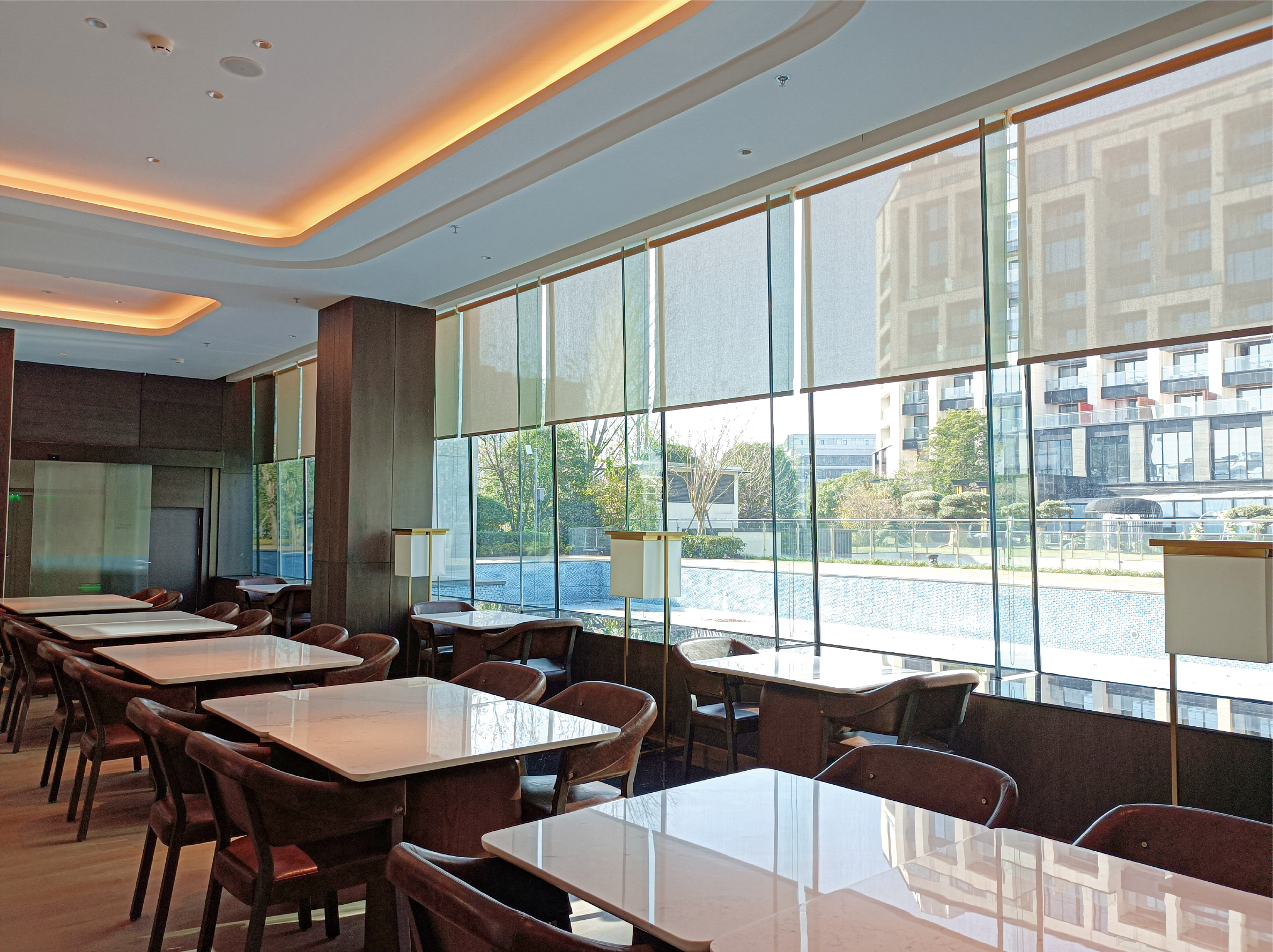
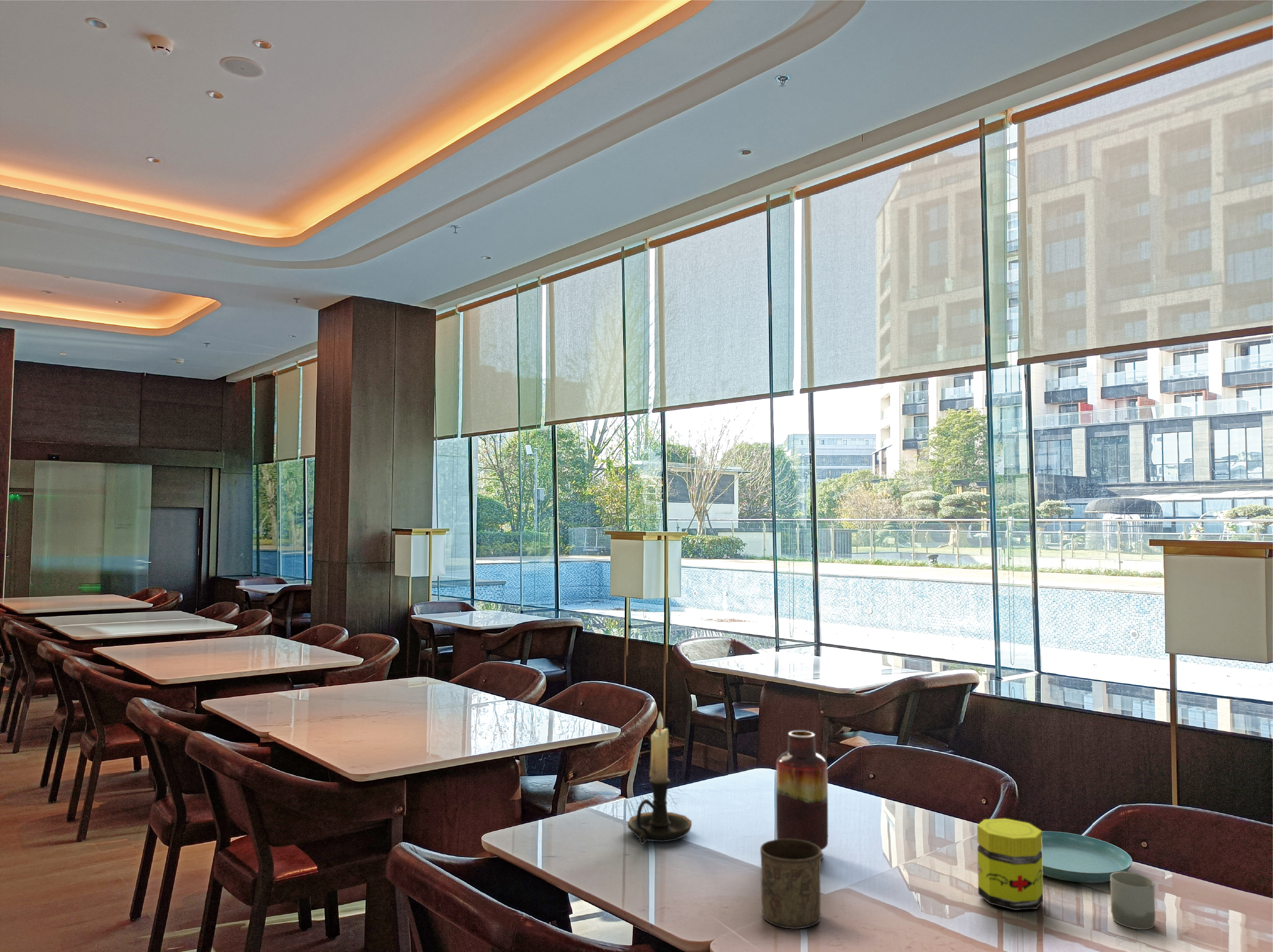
+ saucer [1041,830,1133,883]
+ jar [976,818,1044,911]
+ cup [1110,872,1156,930]
+ cup [760,839,821,929]
+ candle holder [627,711,692,845]
+ vase [776,730,828,860]
